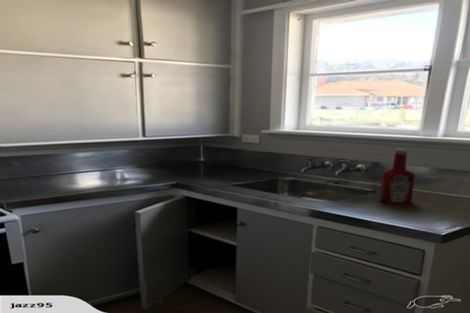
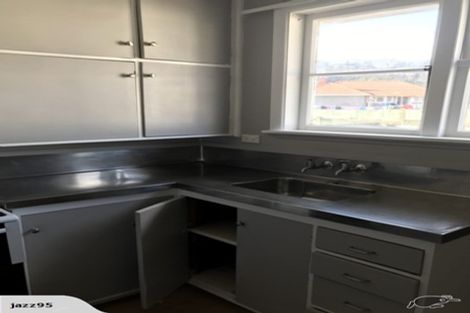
- soap bottle [379,148,416,204]
